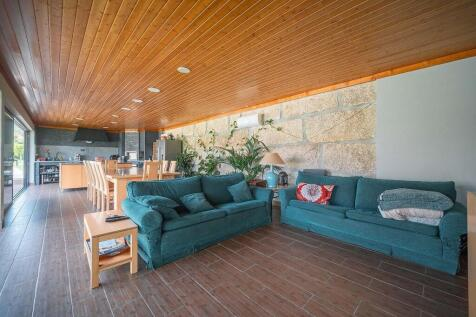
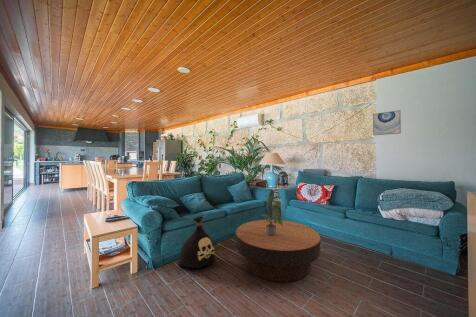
+ wall art [372,109,402,136]
+ potted plant [260,192,285,235]
+ bag [177,216,216,269]
+ coffee table [235,219,321,283]
